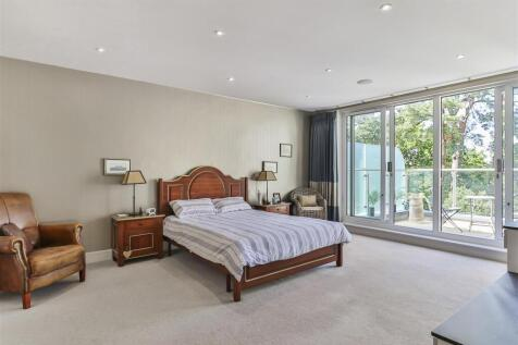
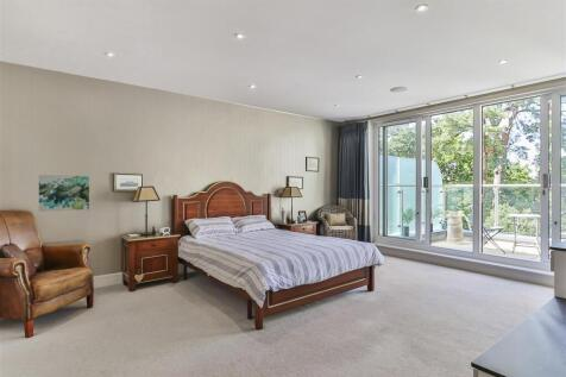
+ wall art [38,174,90,213]
